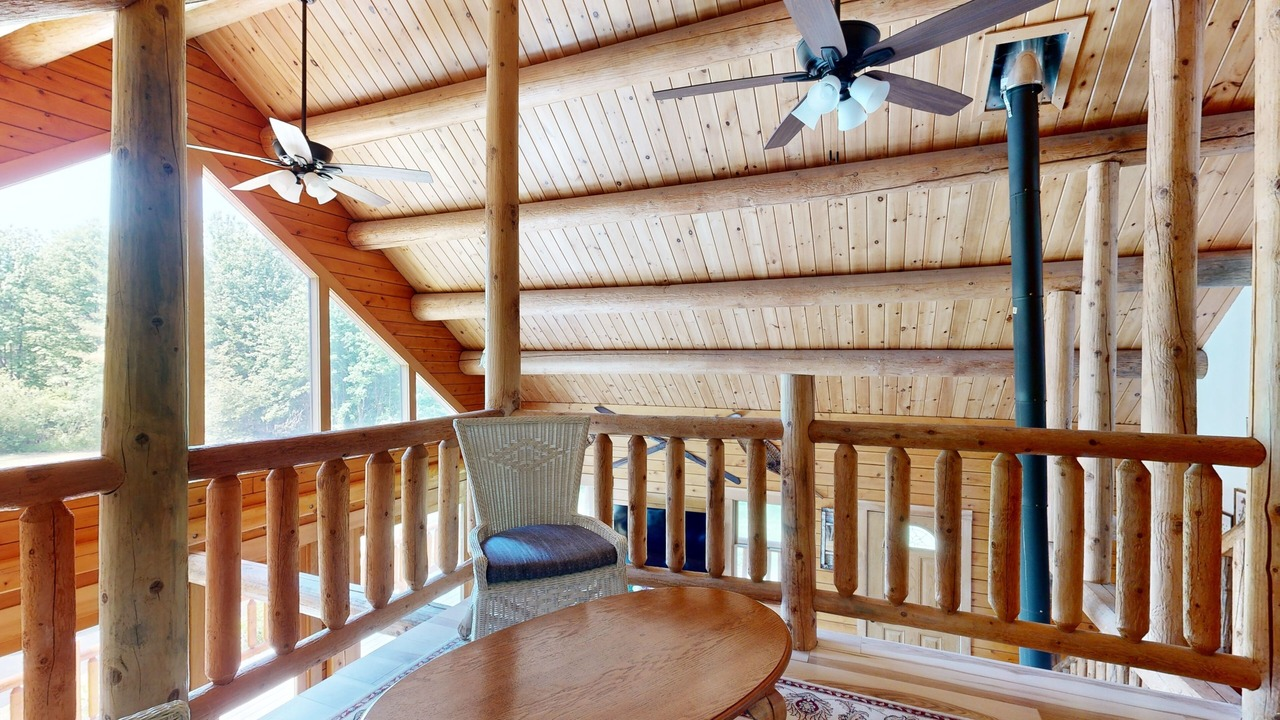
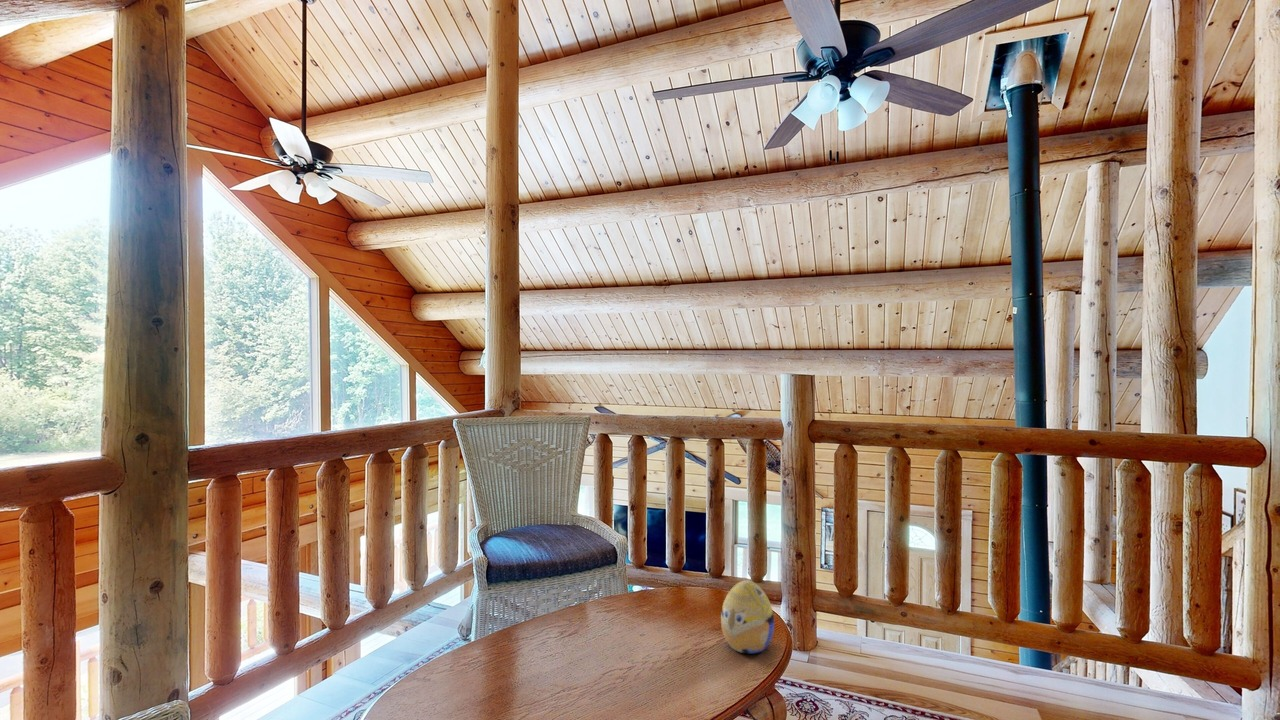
+ decorative egg [720,579,775,654]
